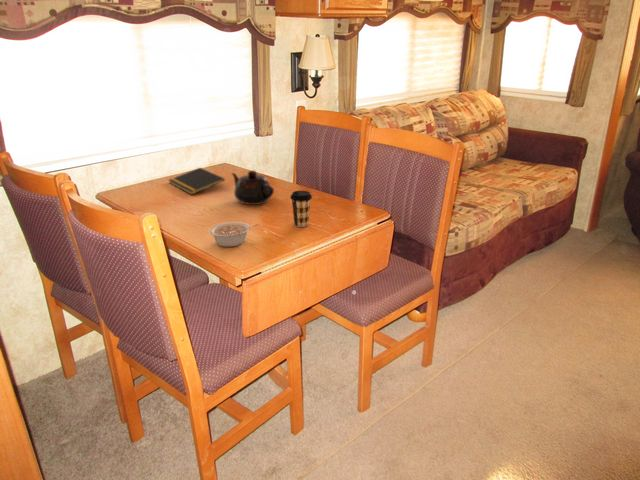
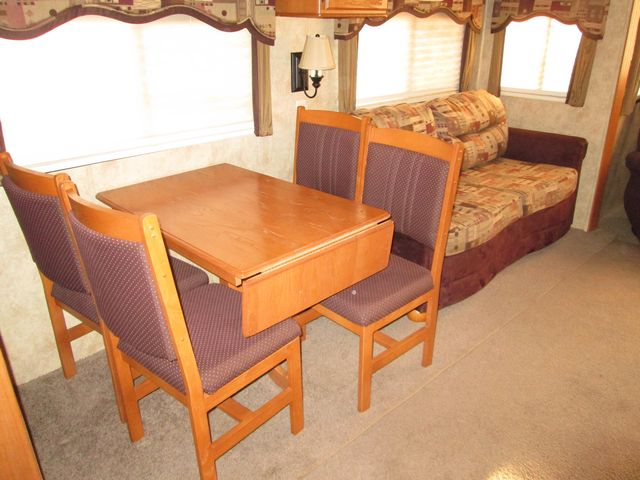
- notepad [168,167,226,196]
- coffee cup [289,190,313,228]
- teapot [230,169,275,206]
- legume [209,221,259,248]
